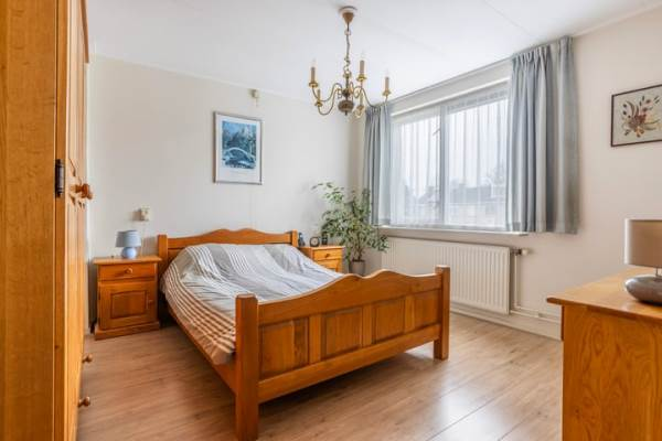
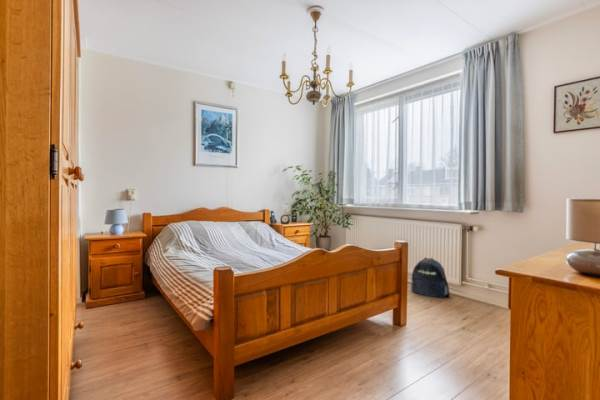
+ backpack [410,256,451,299]
